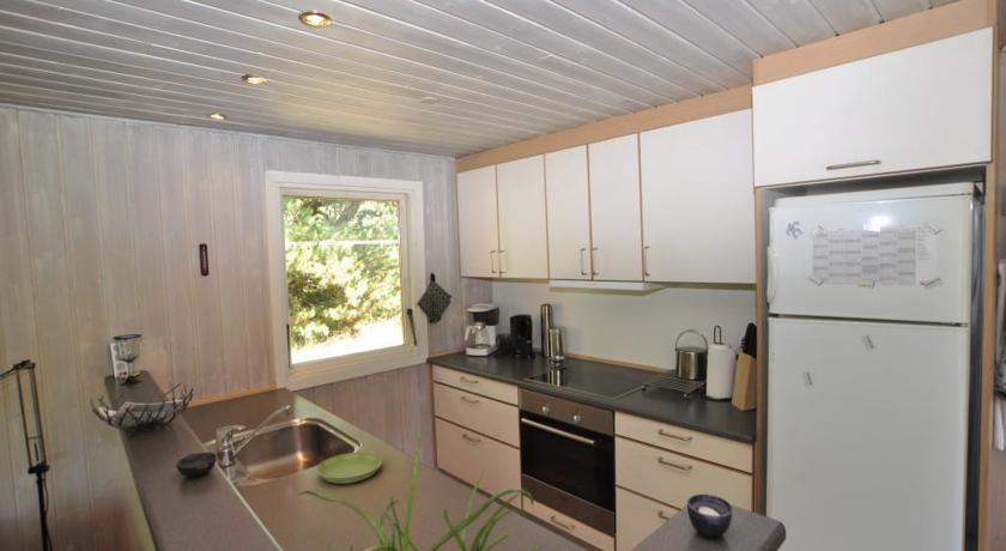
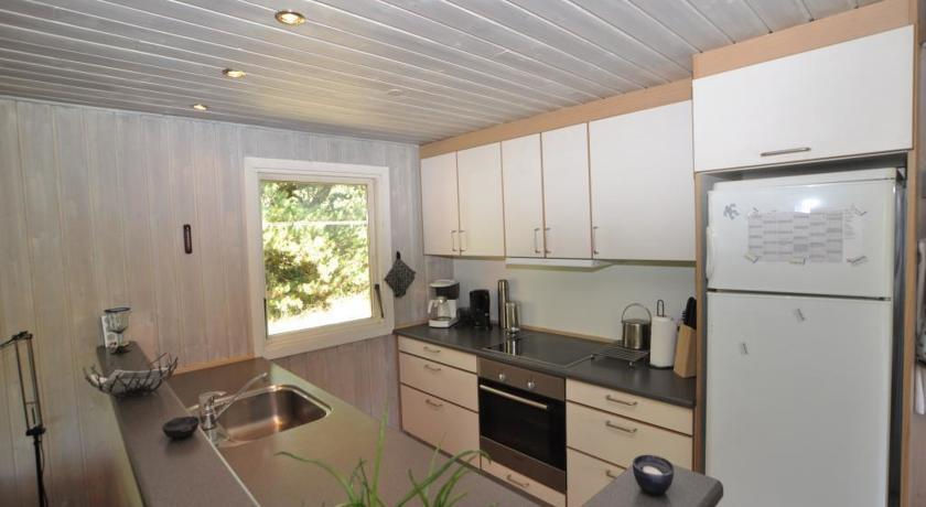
- saucer [315,452,383,485]
